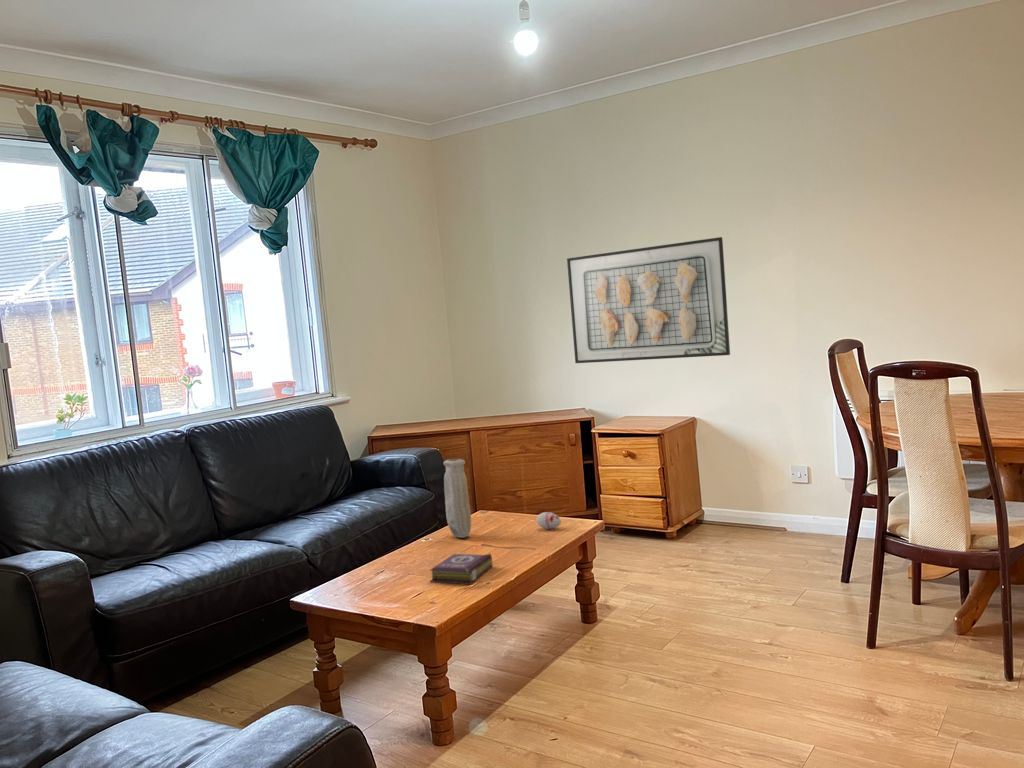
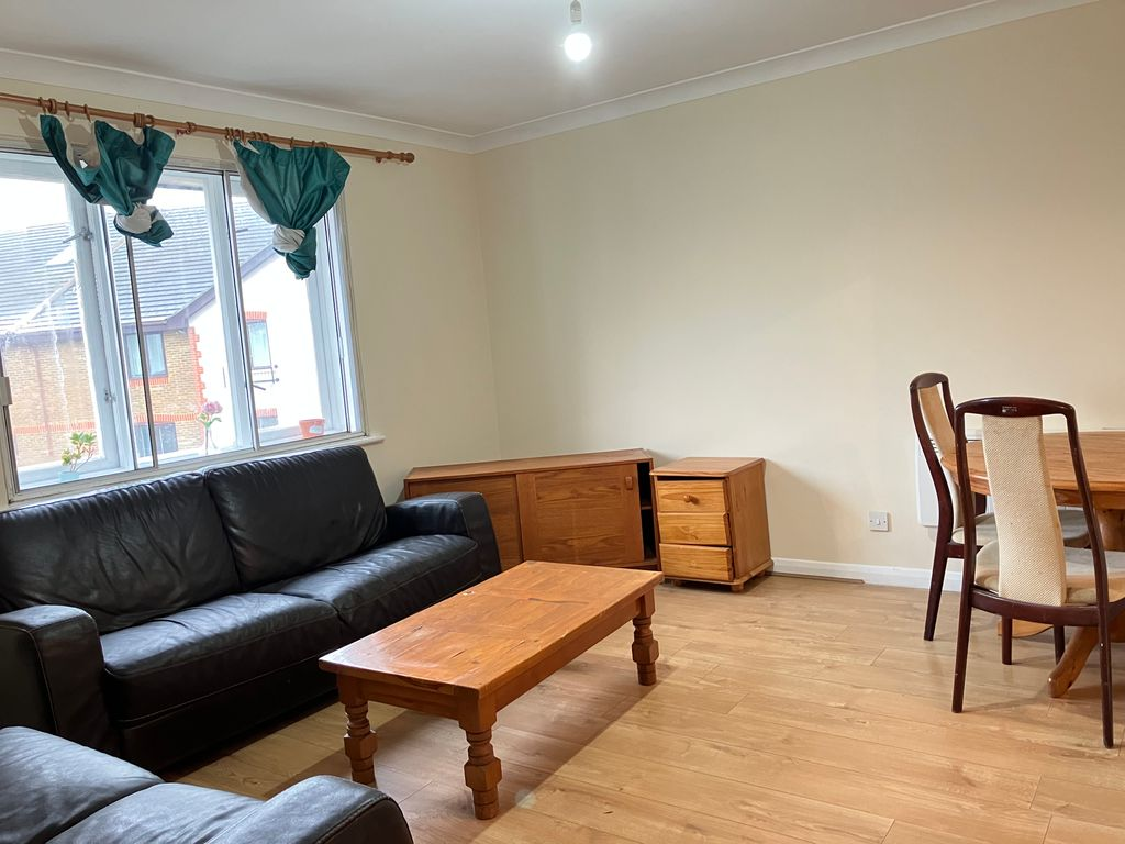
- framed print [566,236,731,364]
- decorative egg [535,511,562,530]
- vase [443,458,472,539]
- book [429,553,493,586]
